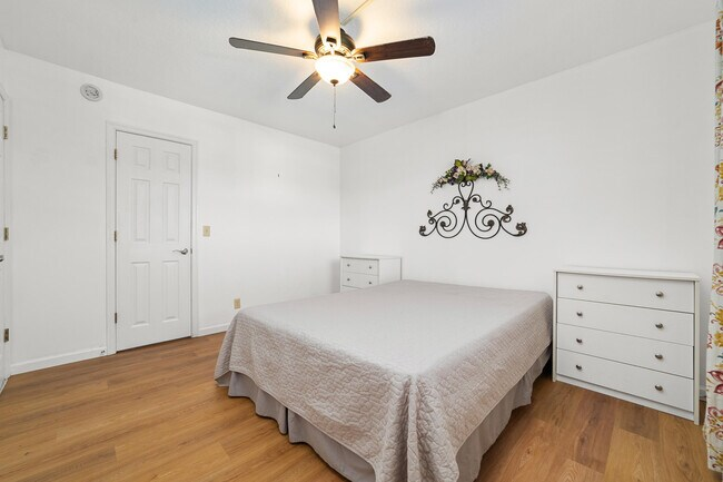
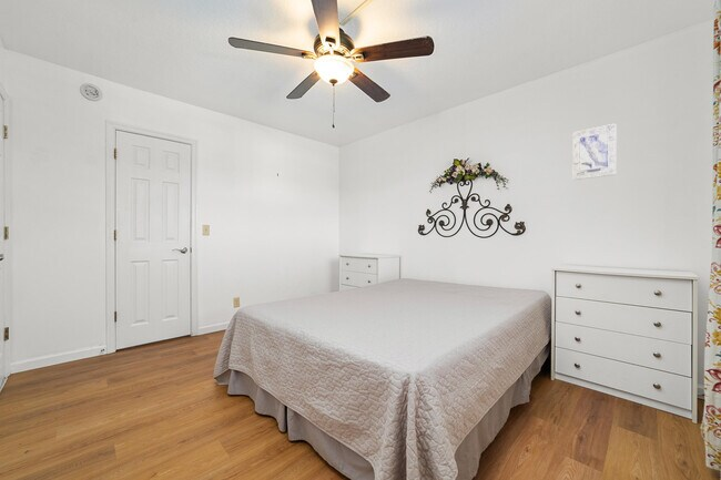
+ wall art [572,123,617,181]
